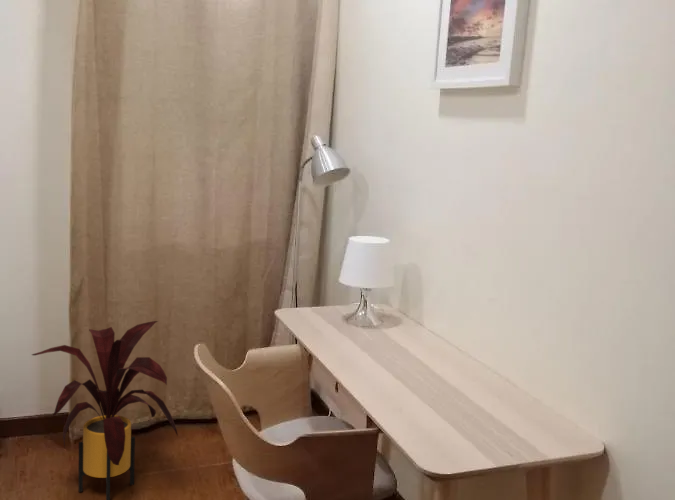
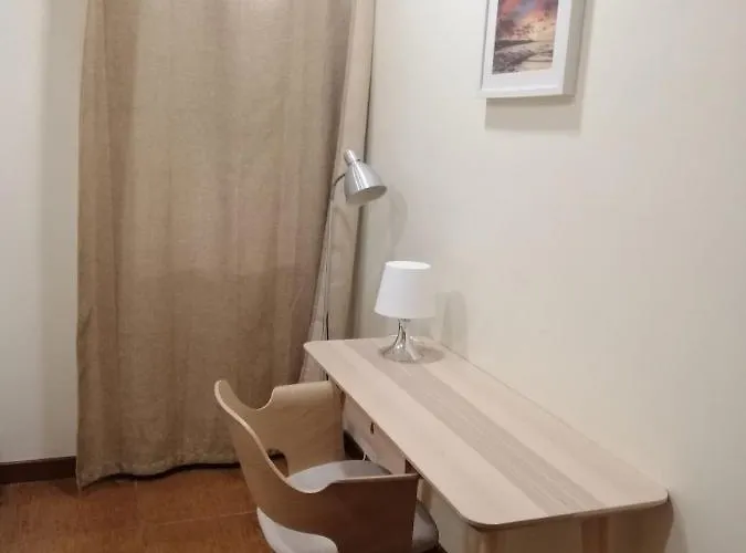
- house plant [31,320,179,500]
